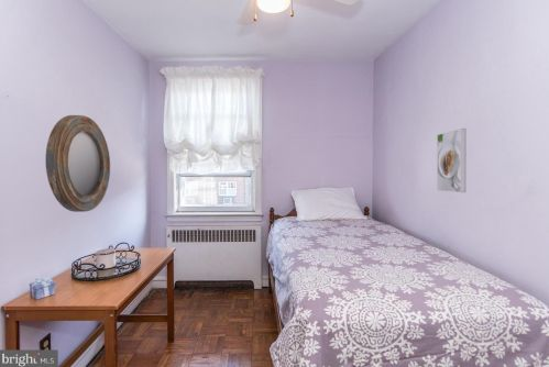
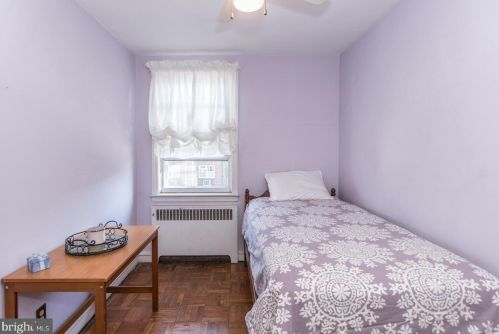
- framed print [436,127,466,193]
- home mirror [44,114,111,213]
